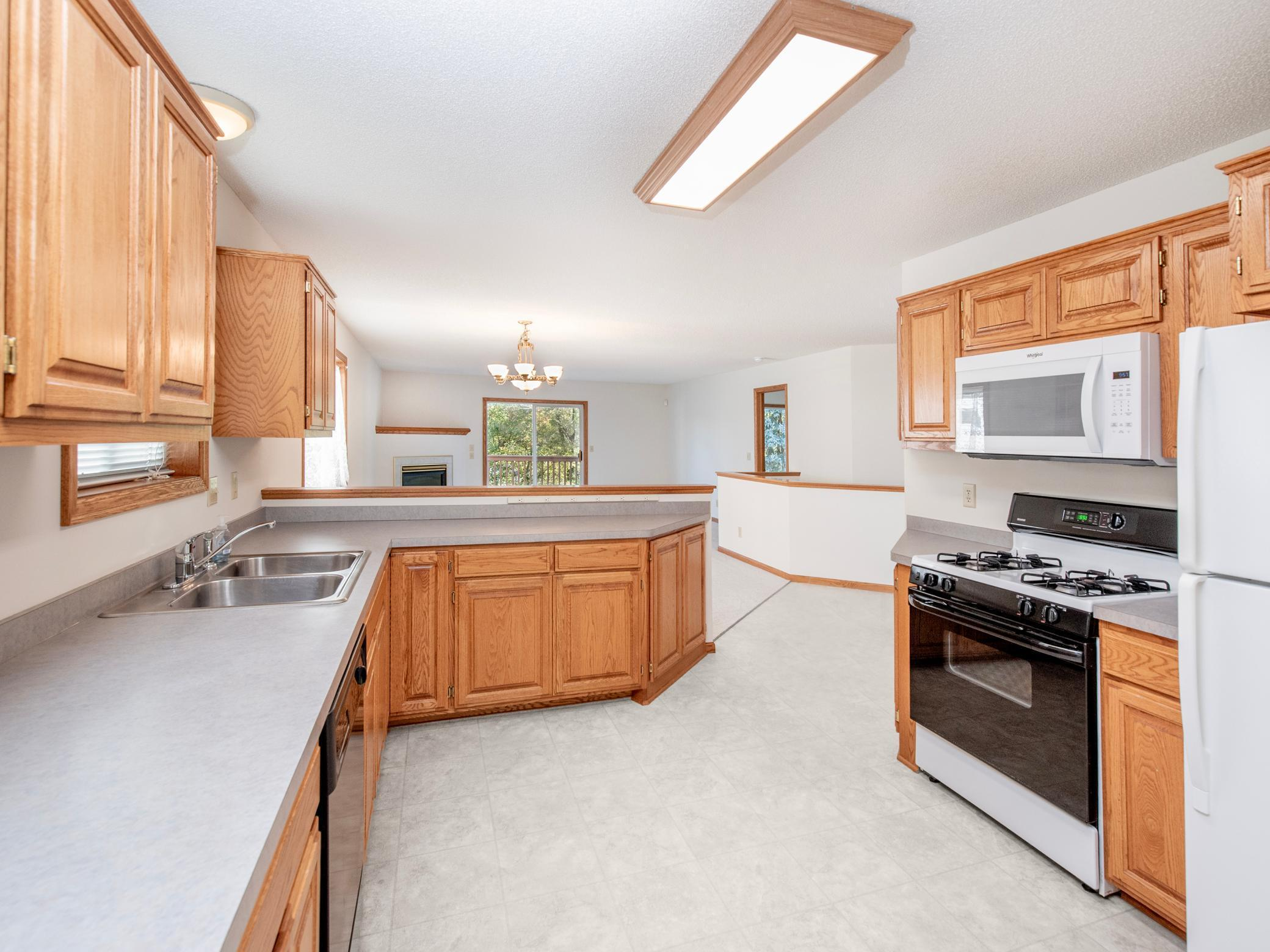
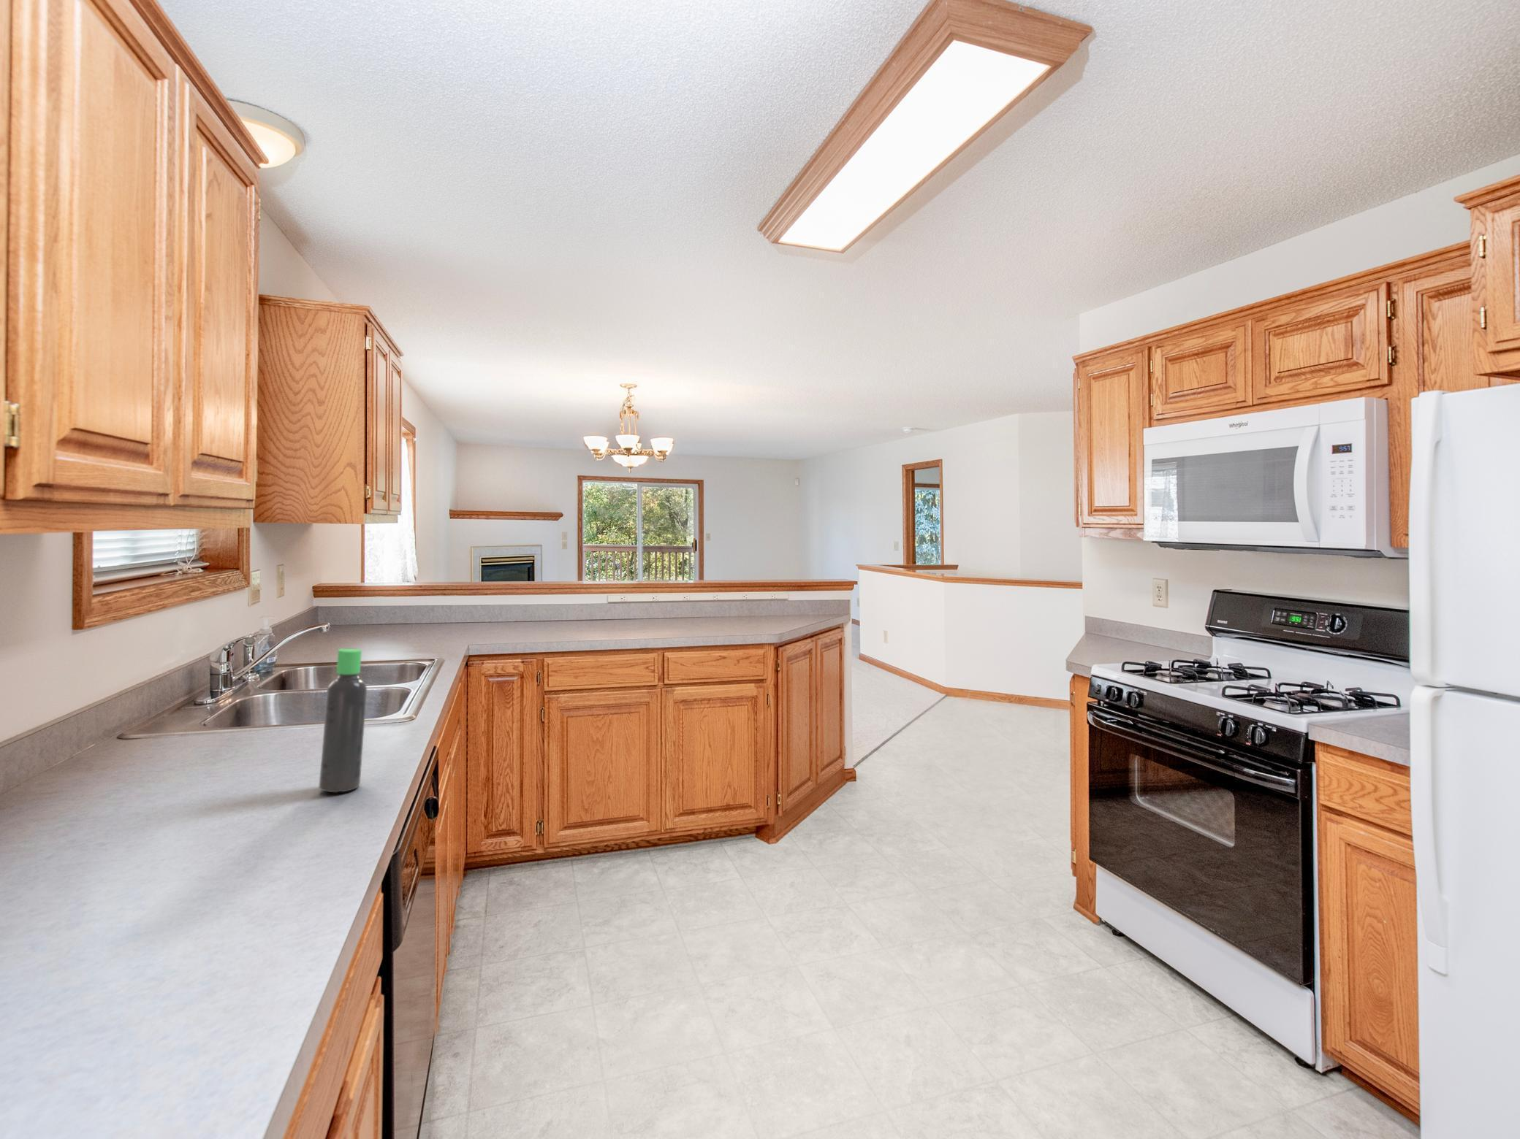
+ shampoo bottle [318,647,367,793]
